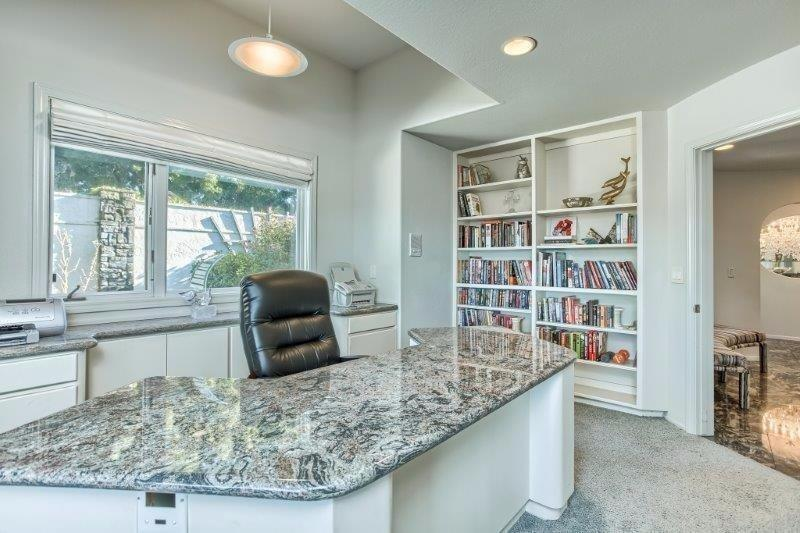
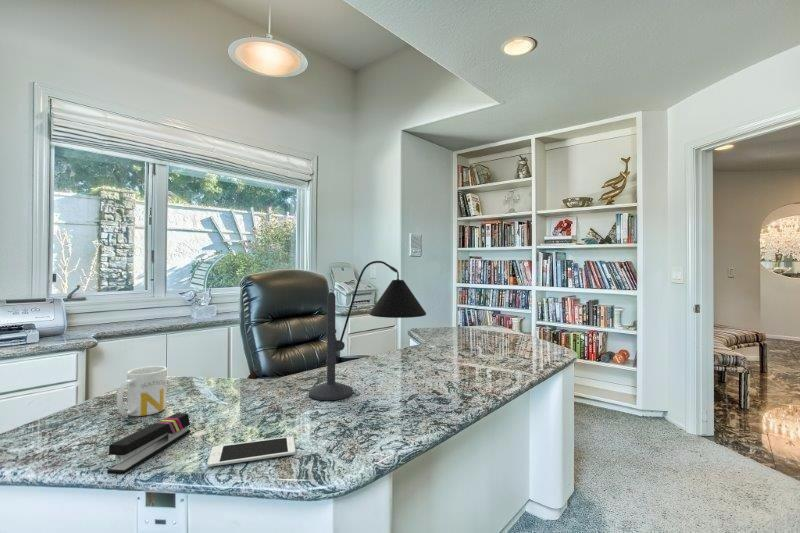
+ cell phone [206,435,296,468]
+ desk lamp [308,260,427,401]
+ mug [116,365,168,417]
+ stapler [106,412,191,475]
